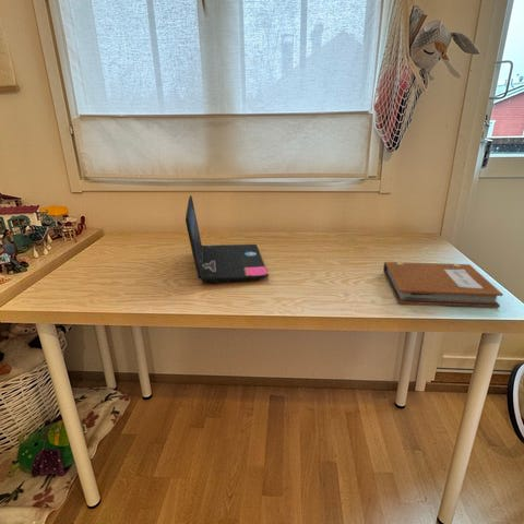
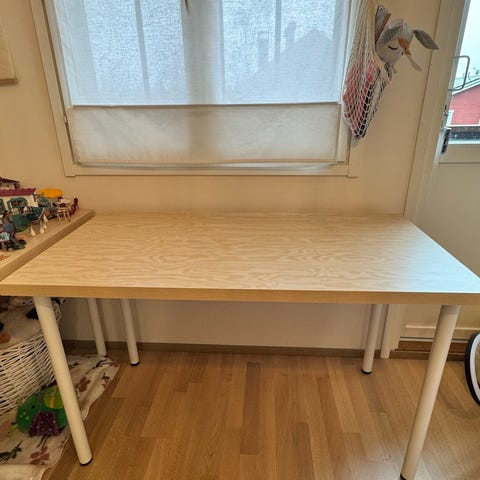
- laptop [184,194,270,284]
- notebook [382,261,504,308]
